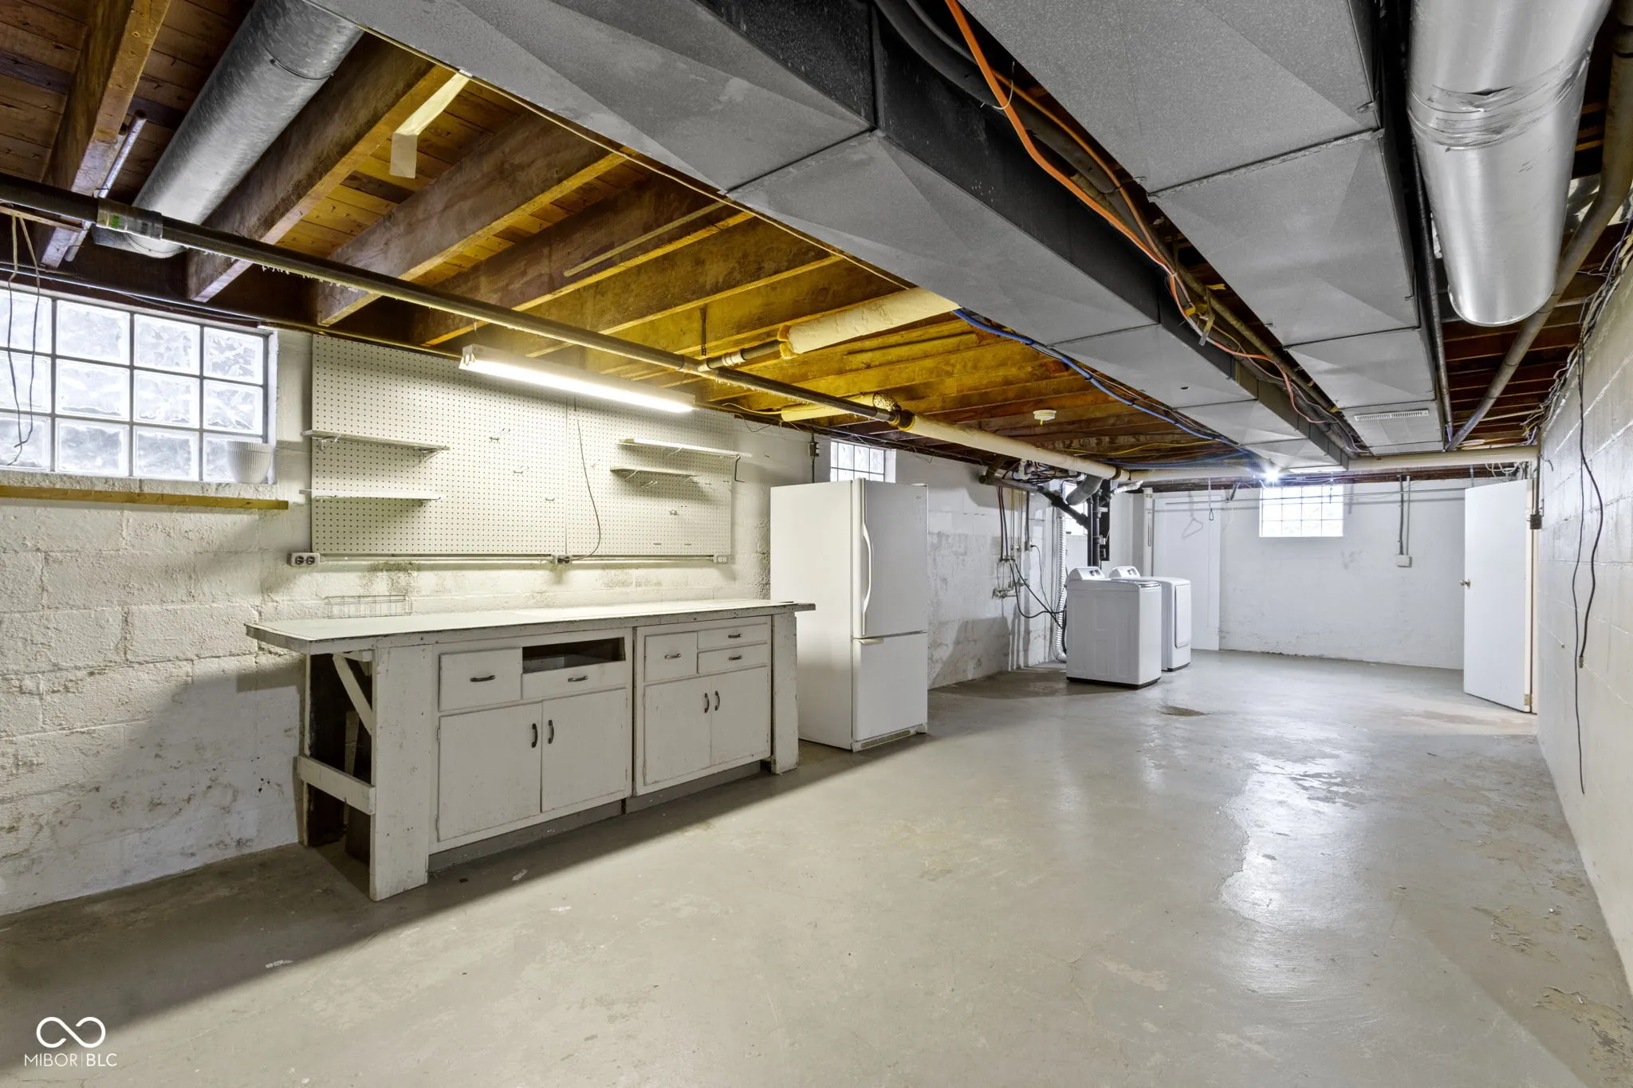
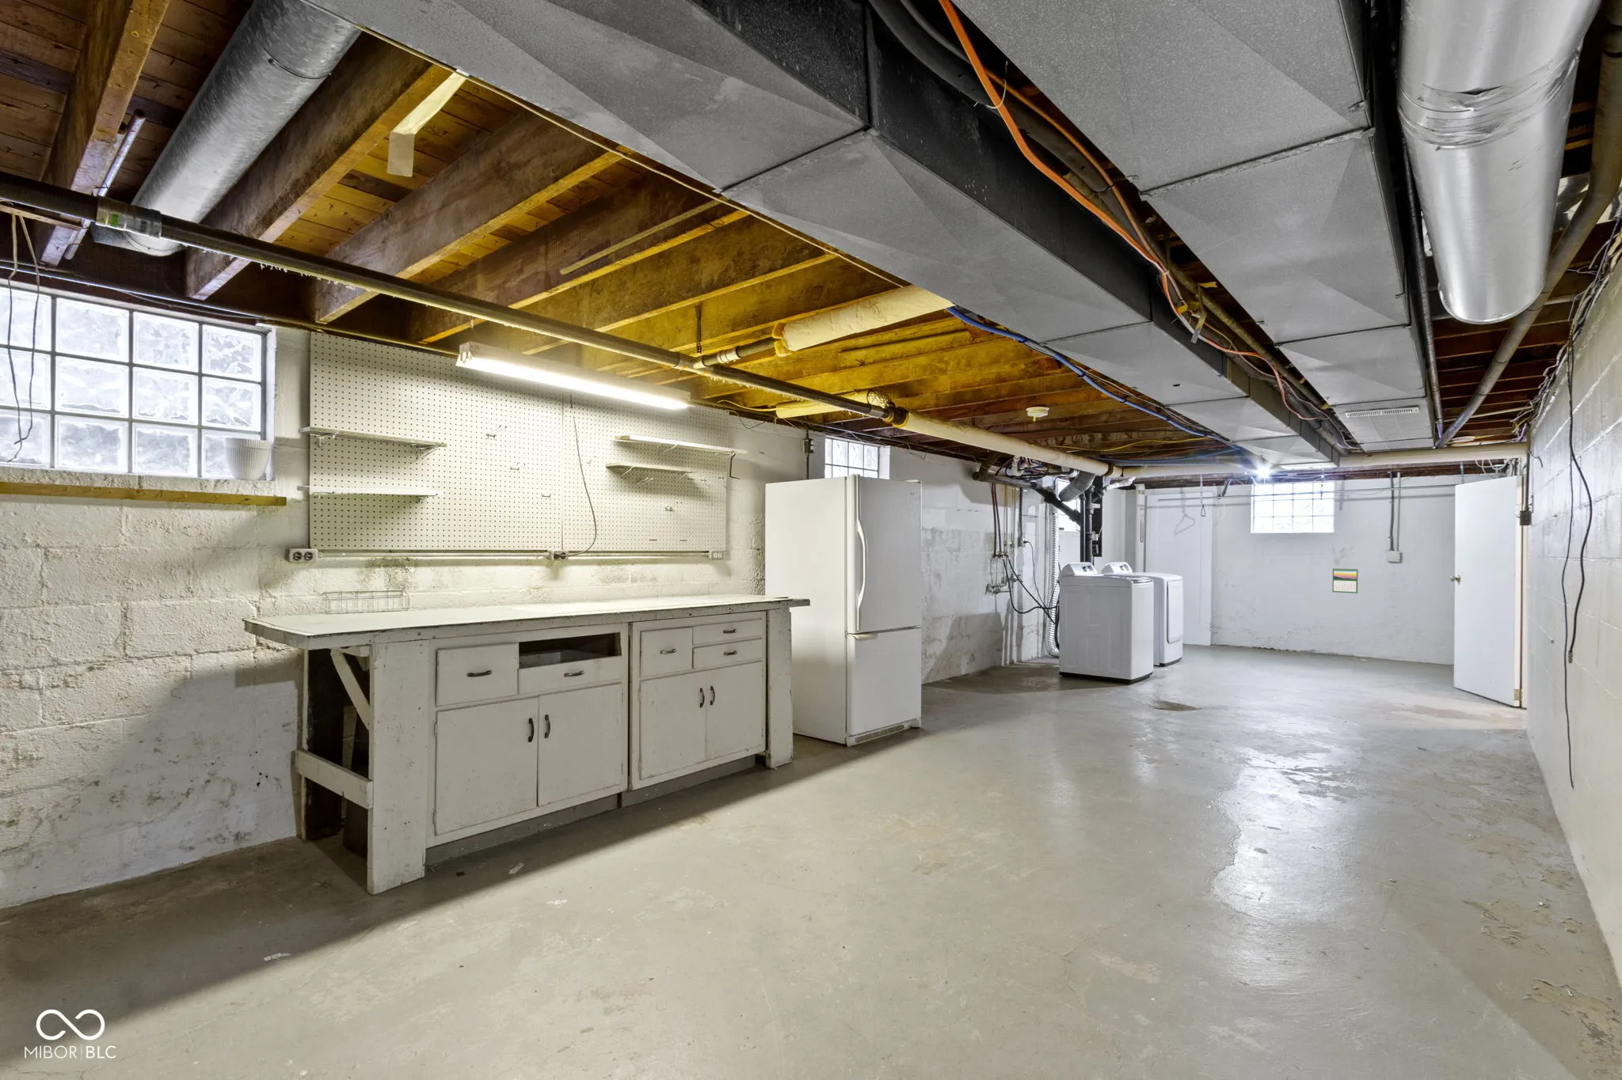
+ calendar [1331,568,1358,594]
